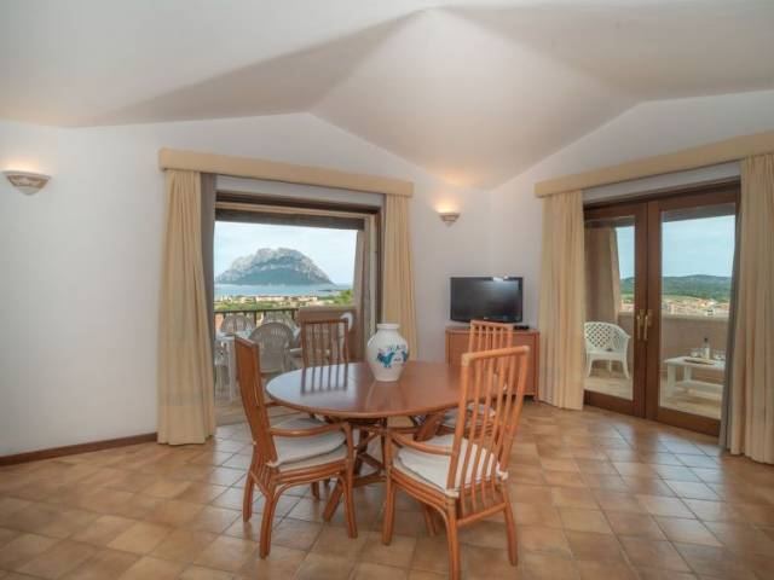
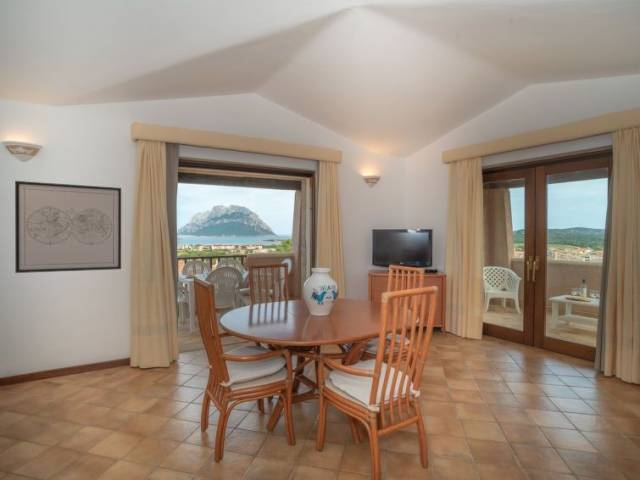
+ wall art [14,180,122,274]
